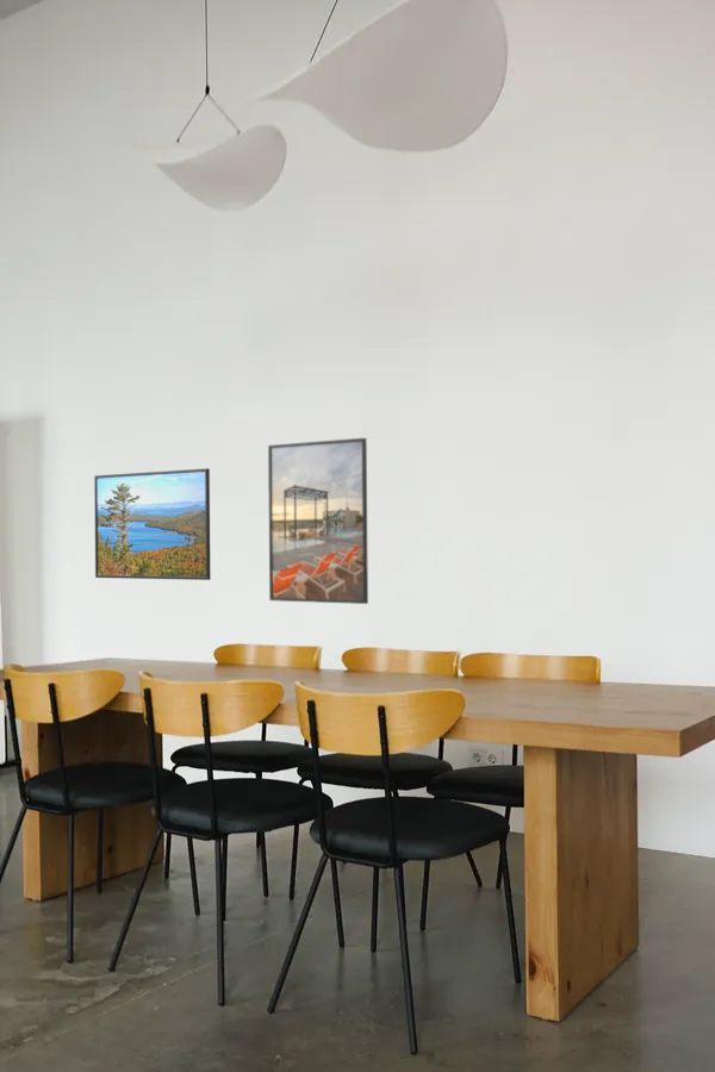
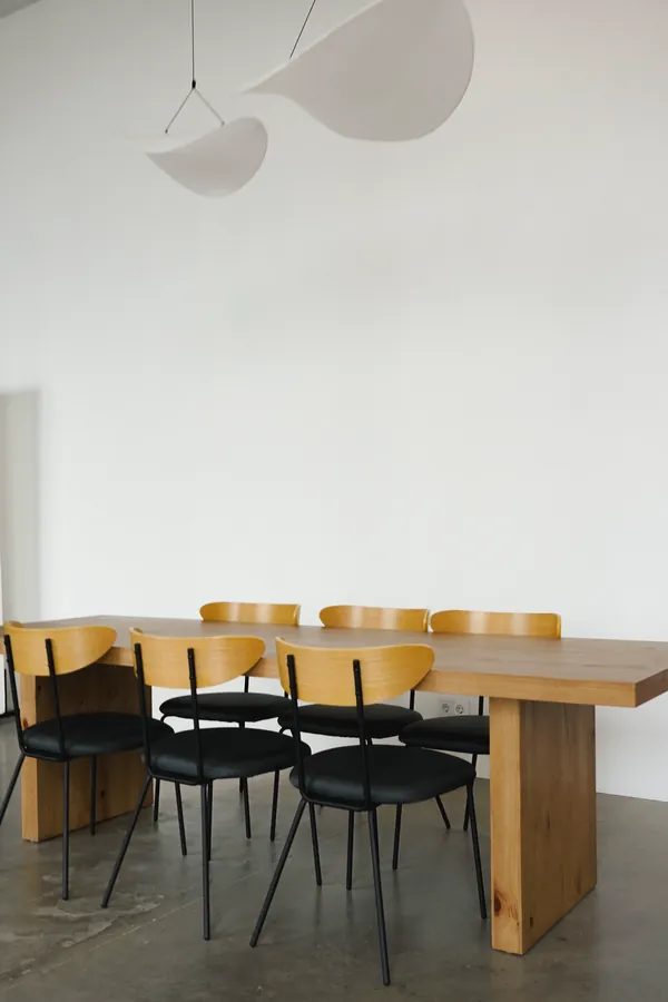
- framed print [93,467,212,581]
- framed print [267,437,369,605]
